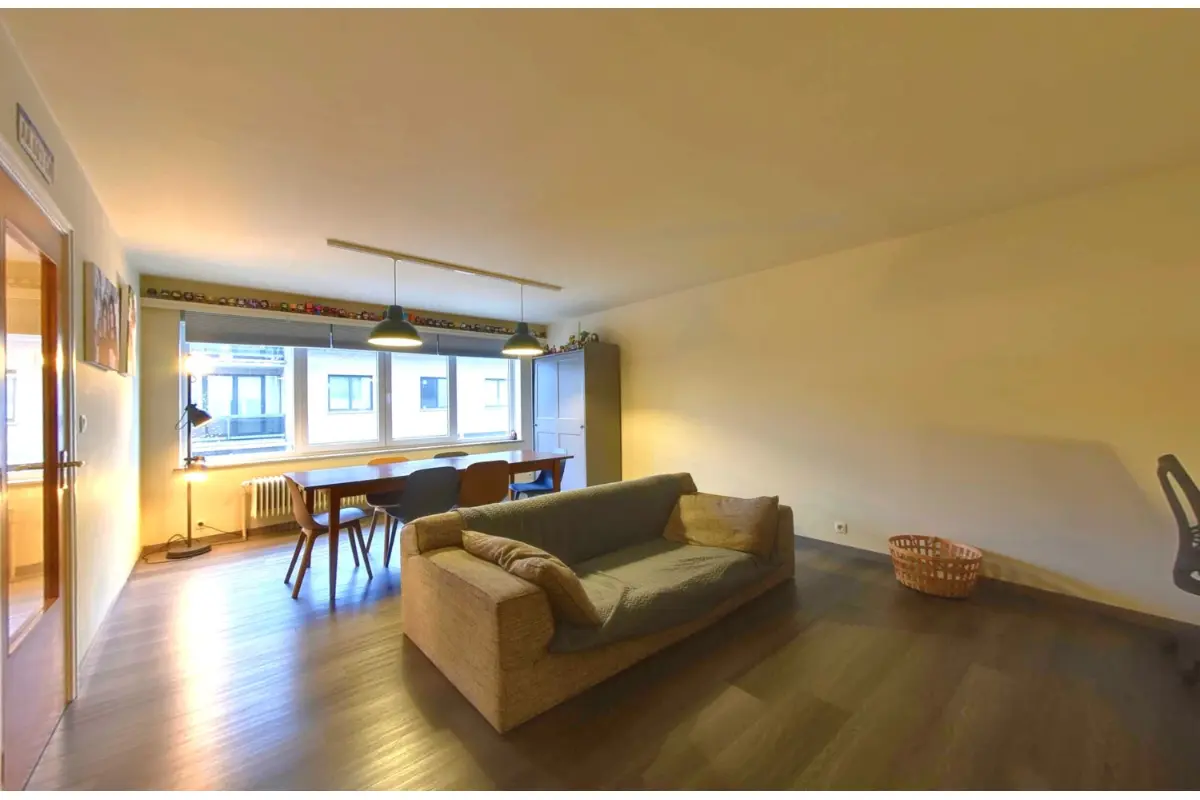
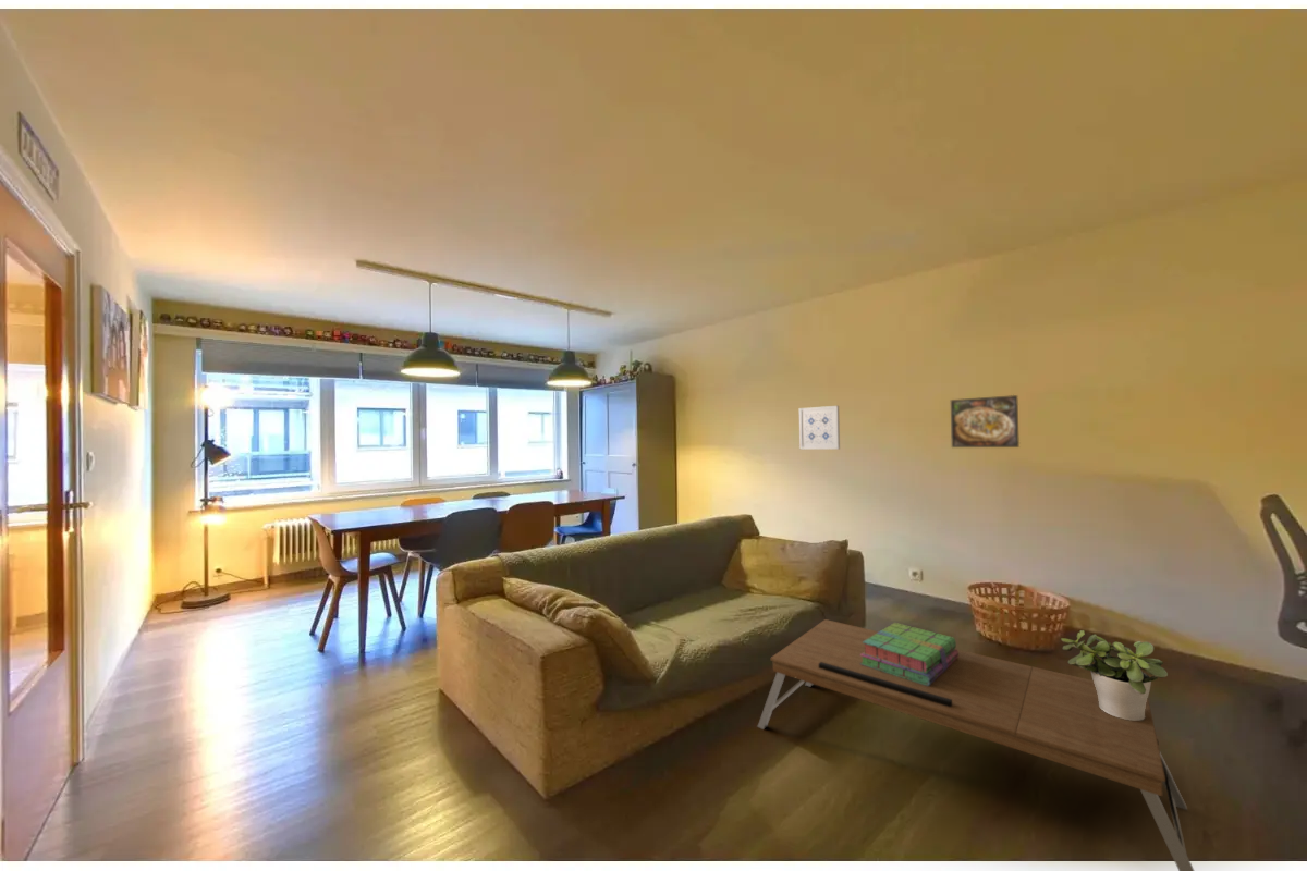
+ potted plant [1060,629,1169,721]
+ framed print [950,394,1021,449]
+ coffee table [756,618,1195,871]
+ wall art [798,405,841,450]
+ stack of books [860,622,958,686]
